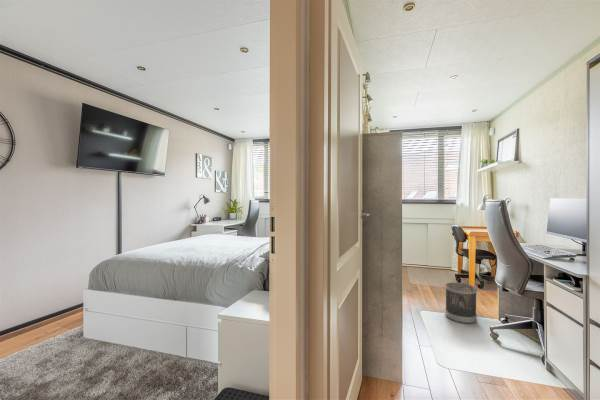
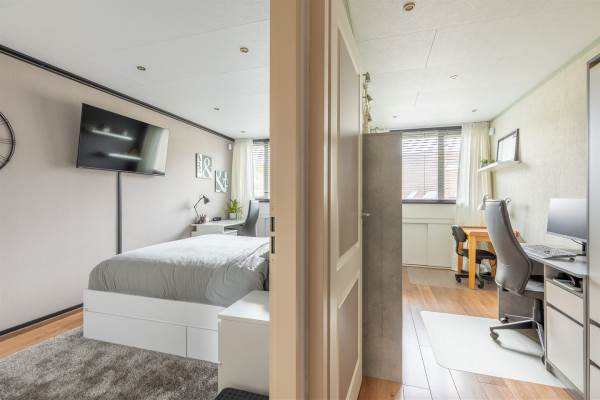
- wastebasket [444,282,478,325]
